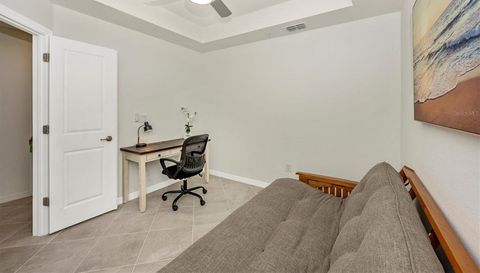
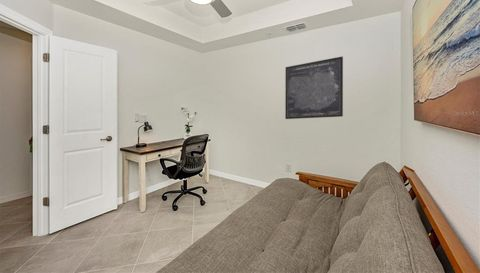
+ wall art [284,55,344,120]
